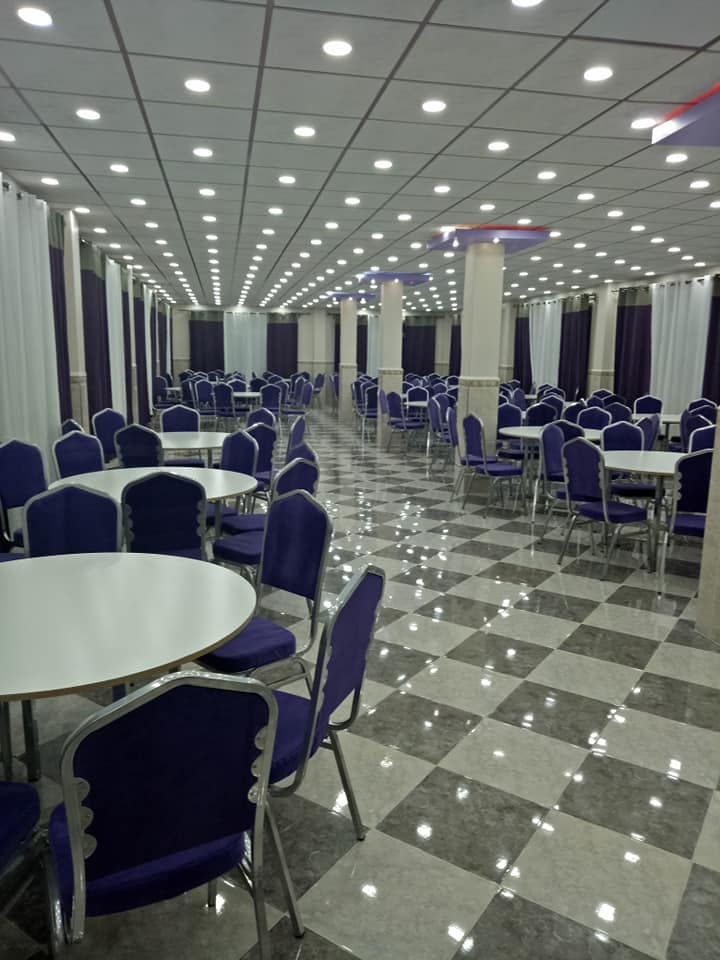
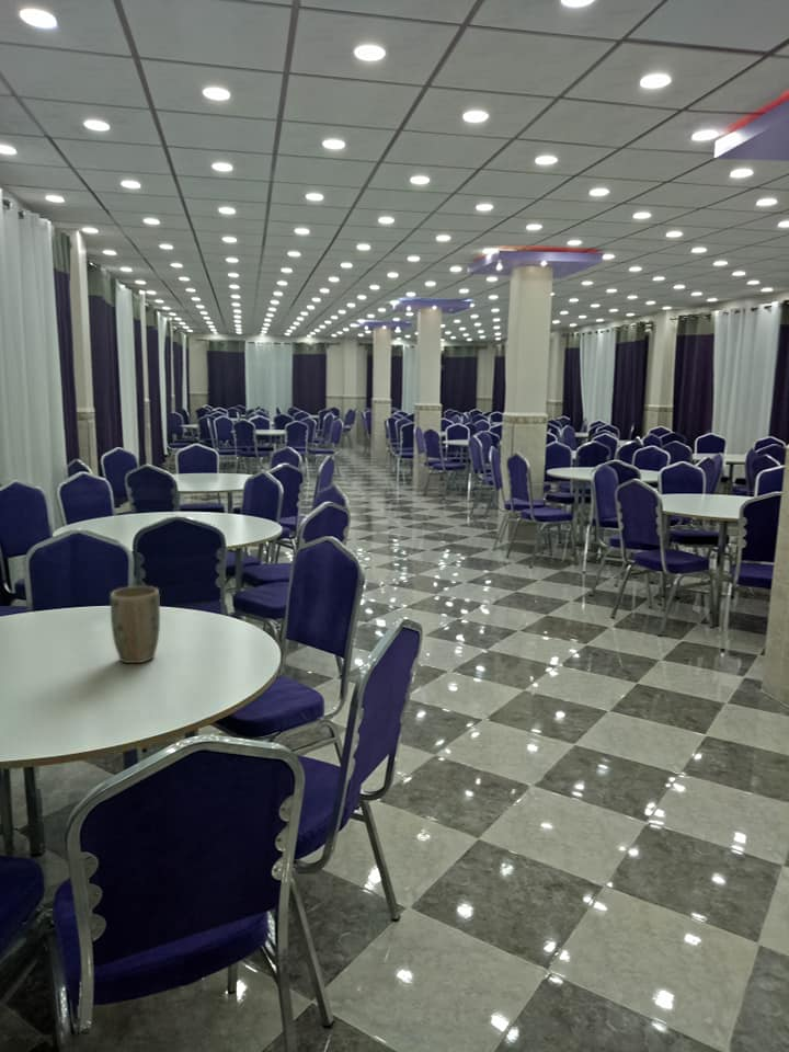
+ plant pot [110,585,161,664]
